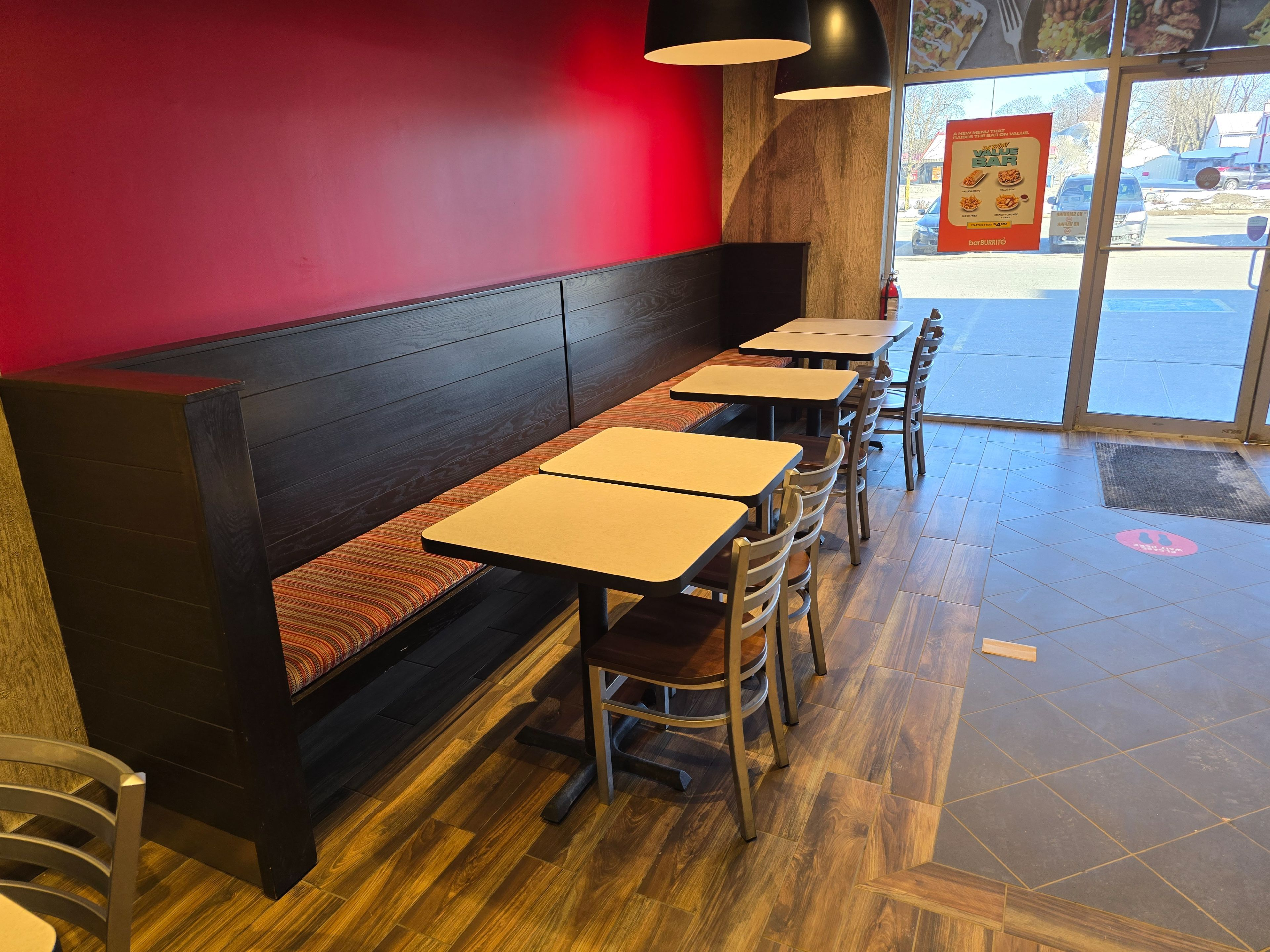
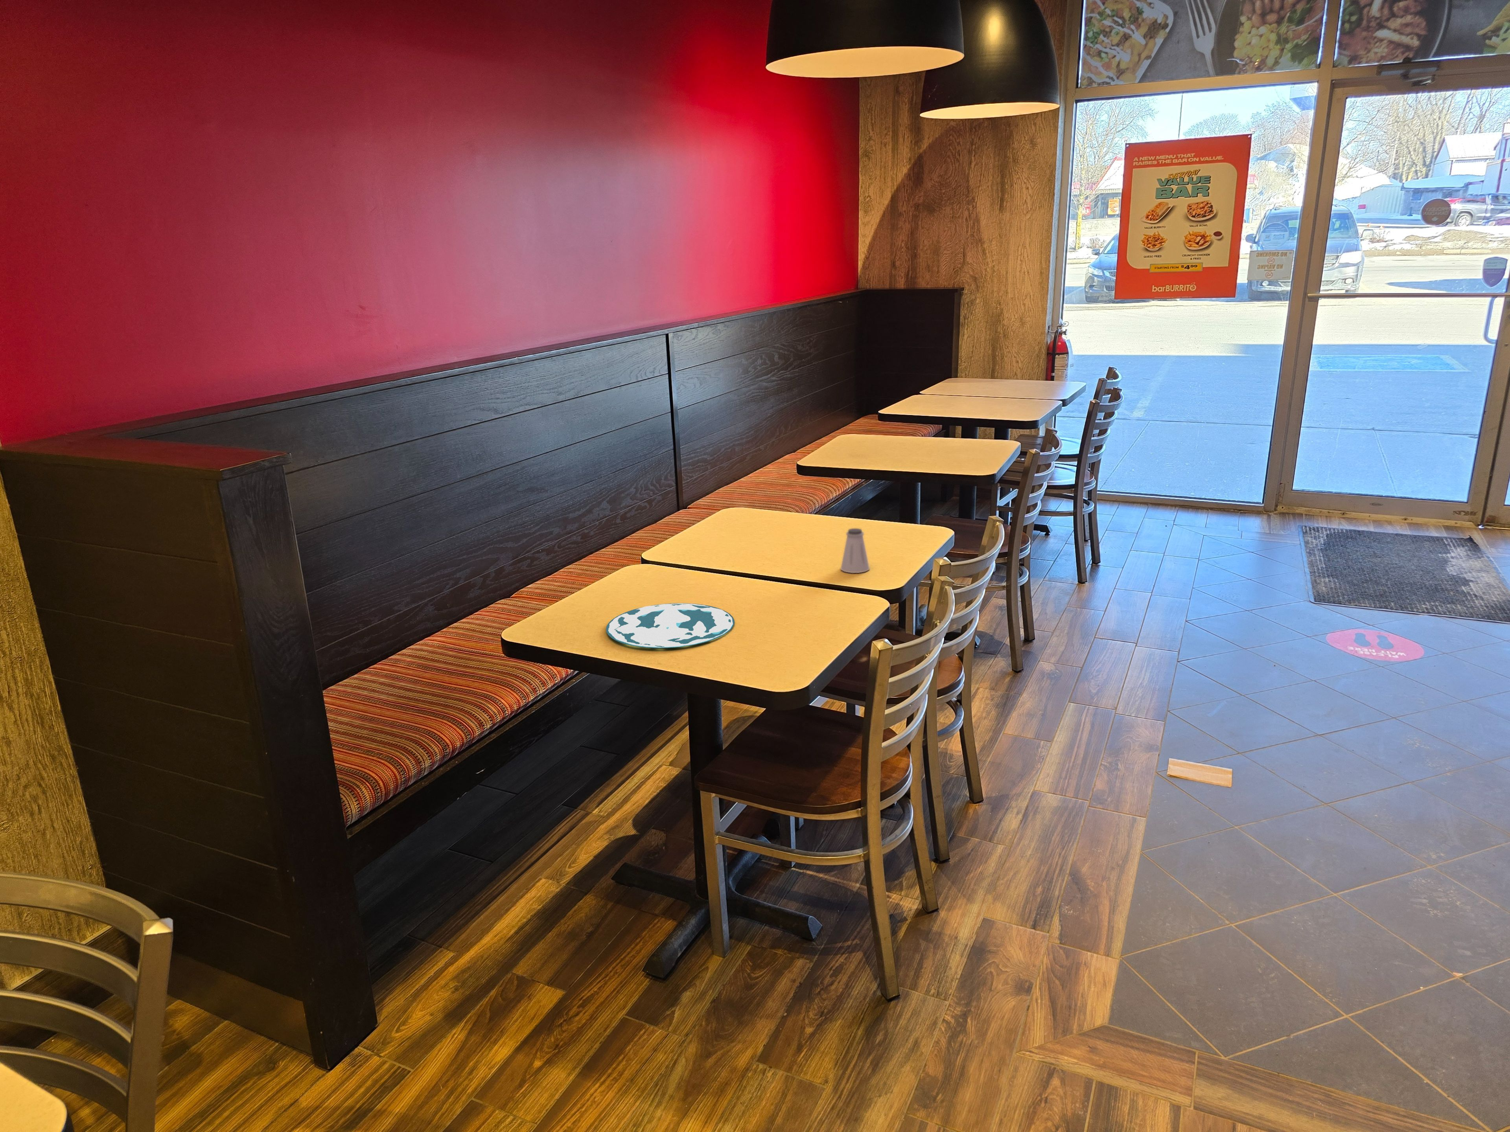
+ plate [605,603,735,648]
+ saltshaker [841,528,870,573]
